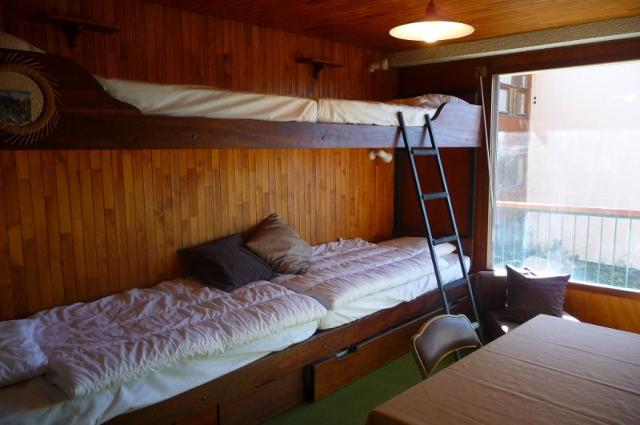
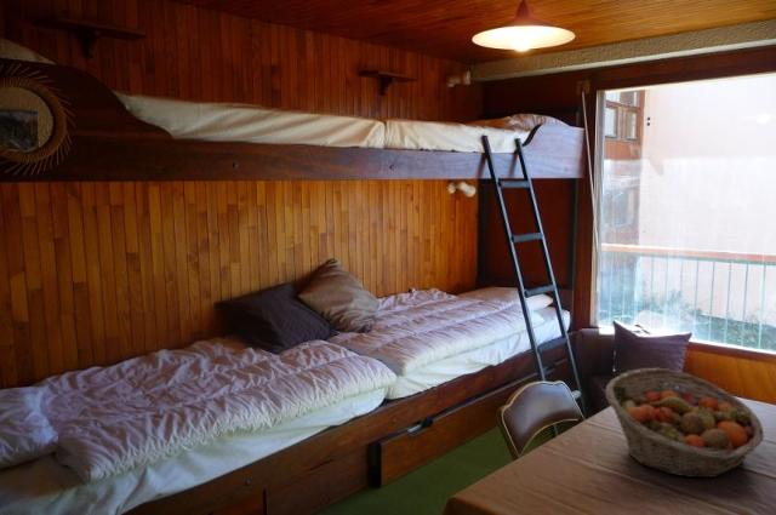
+ fruit basket [605,367,765,479]
